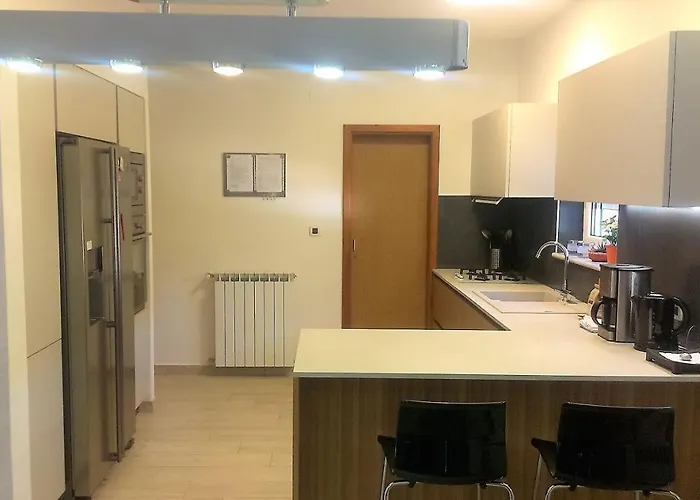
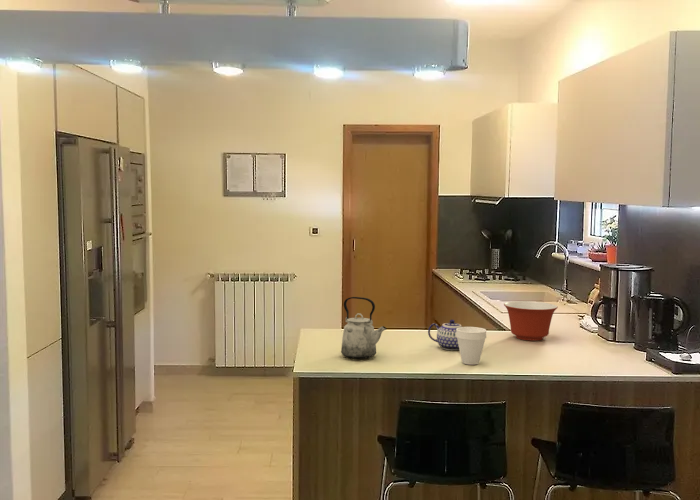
+ teapot [427,319,462,351]
+ kettle [340,296,388,360]
+ cup [456,326,487,366]
+ mixing bowl [503,300,559,342]
